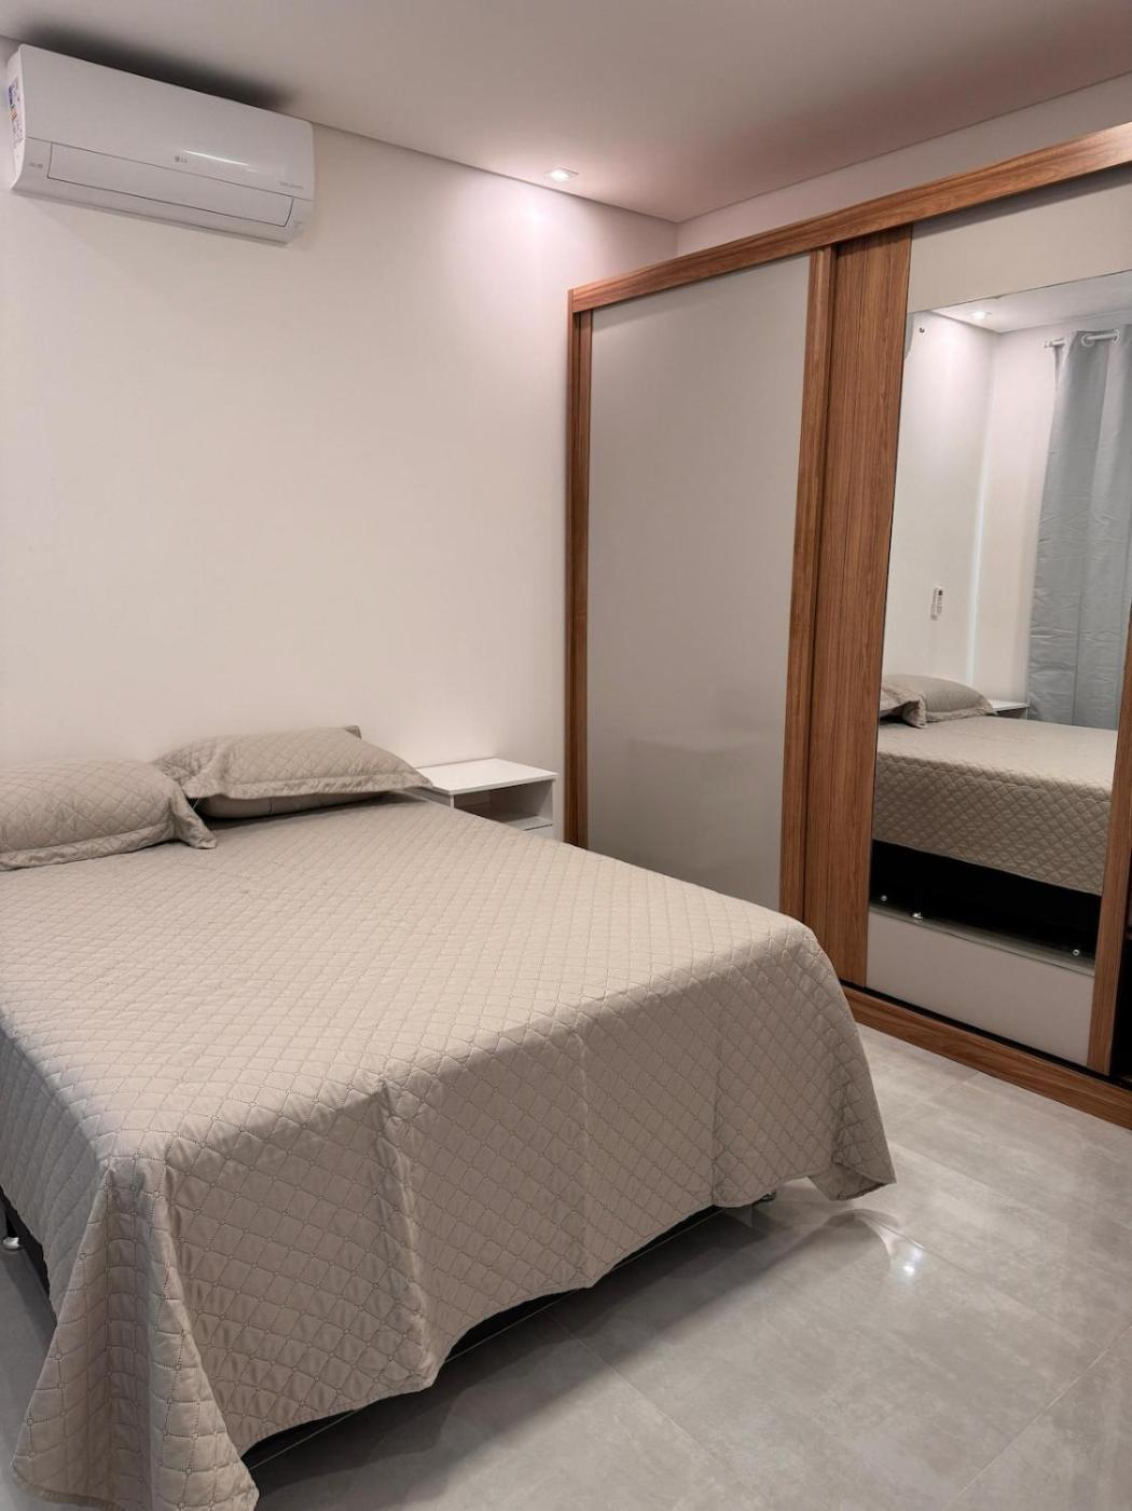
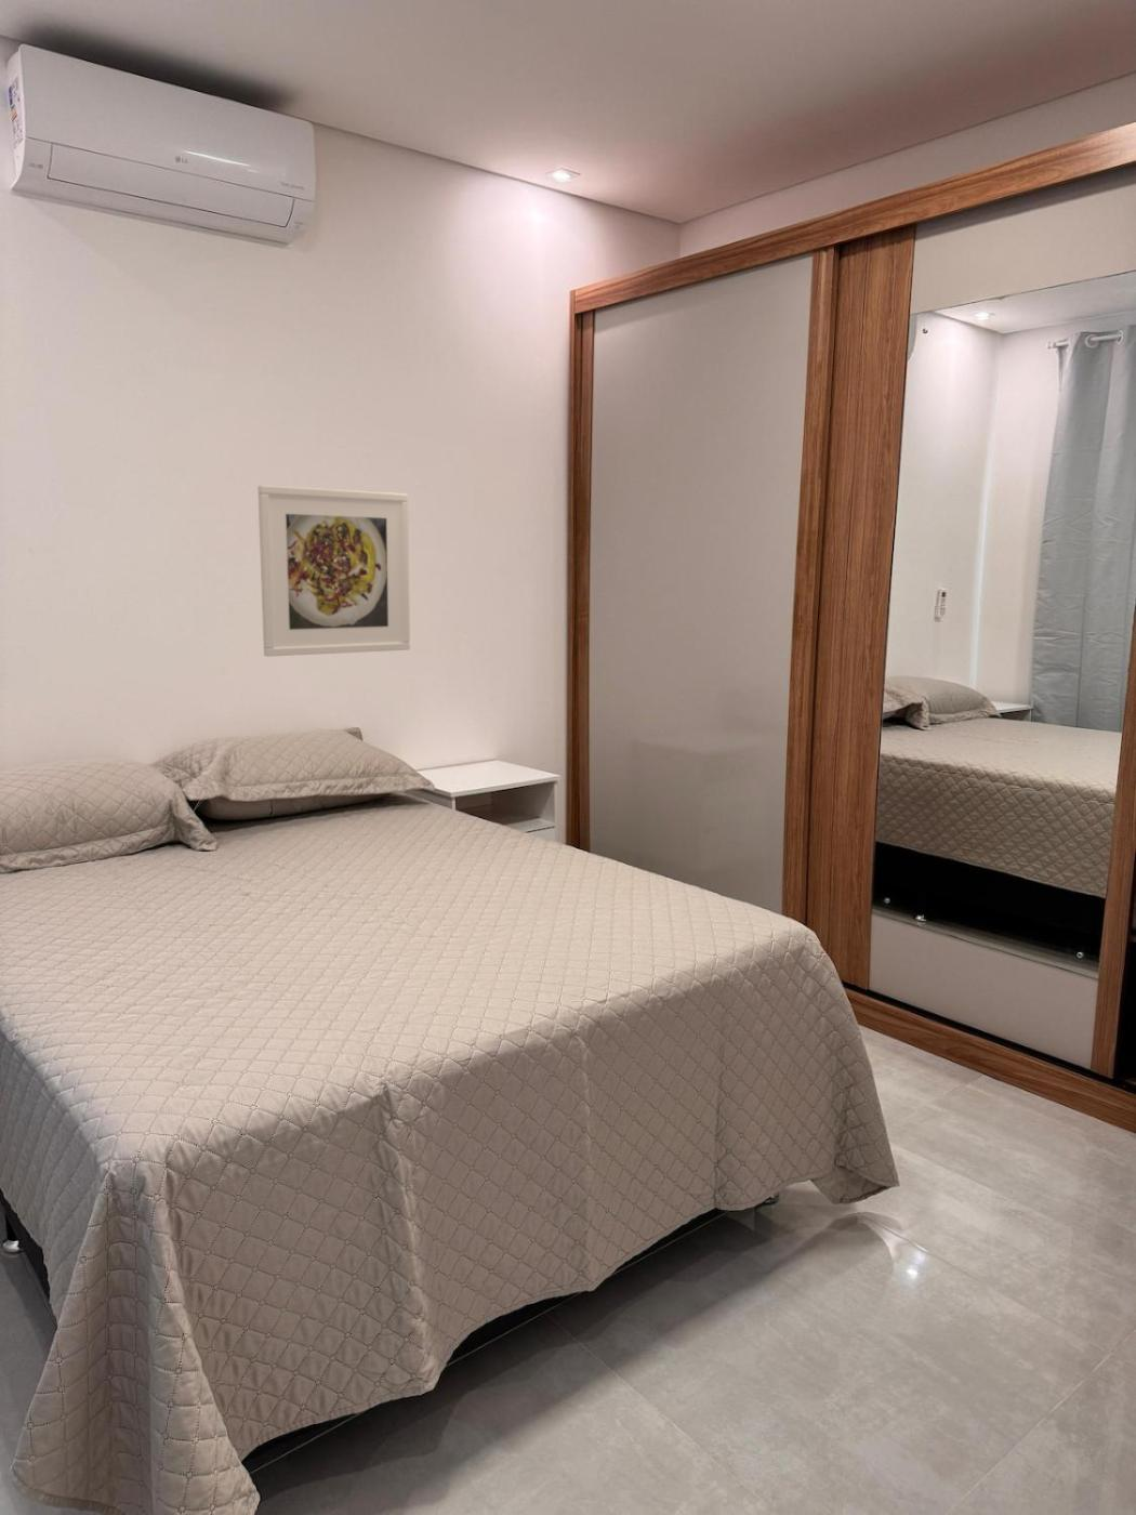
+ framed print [257,483,412,658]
